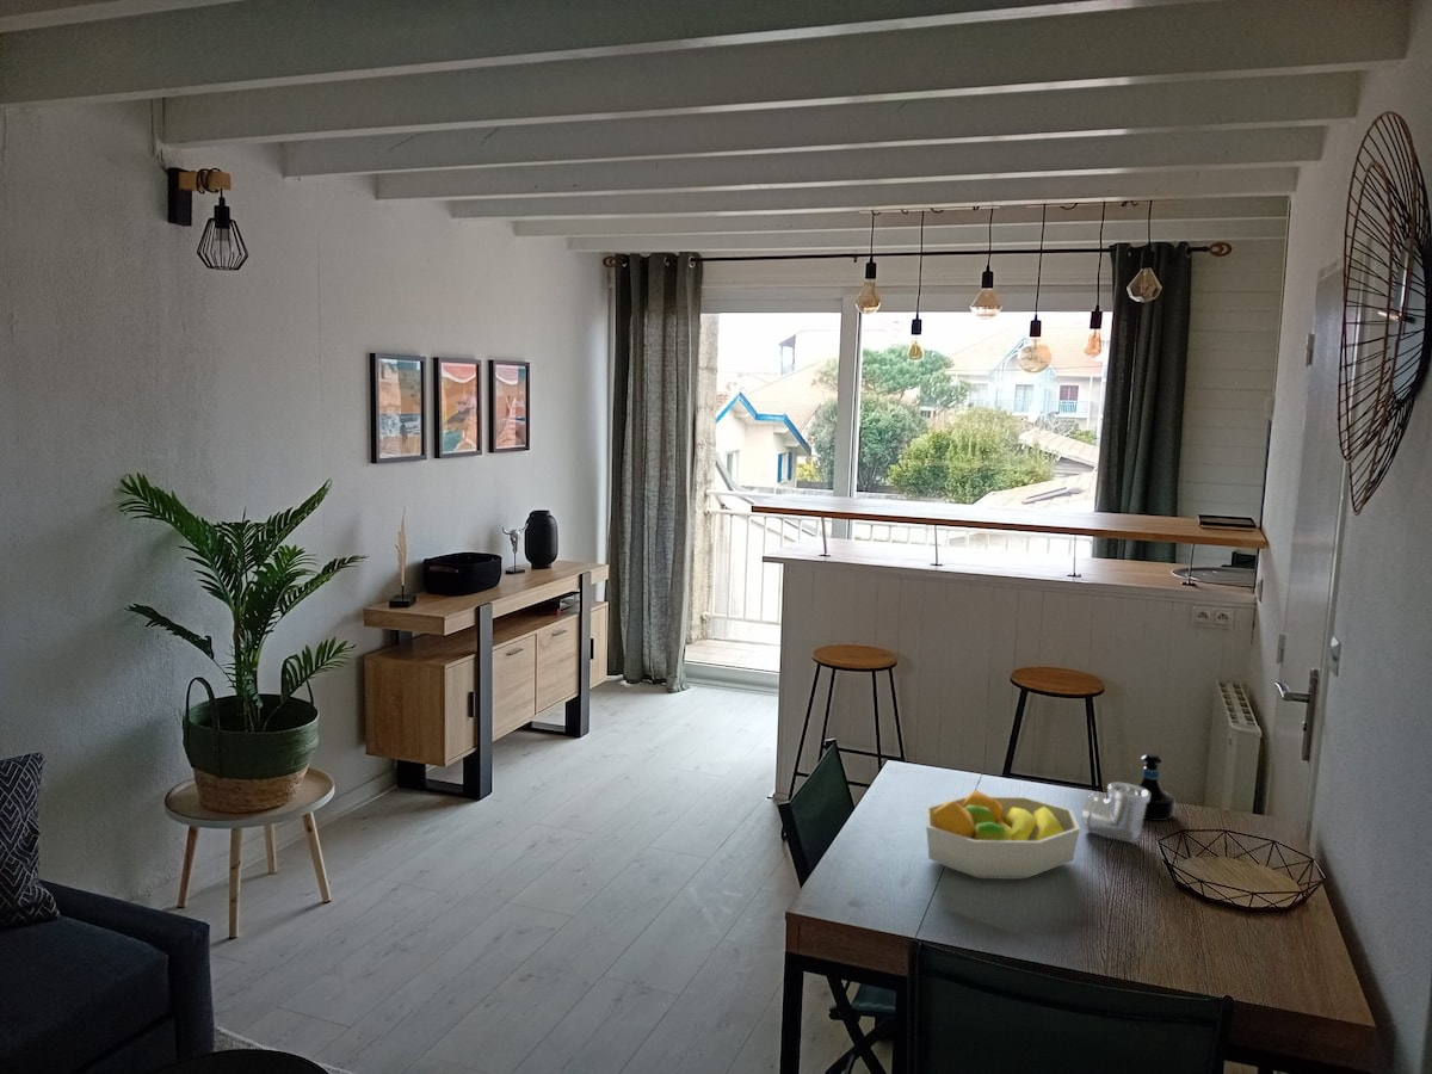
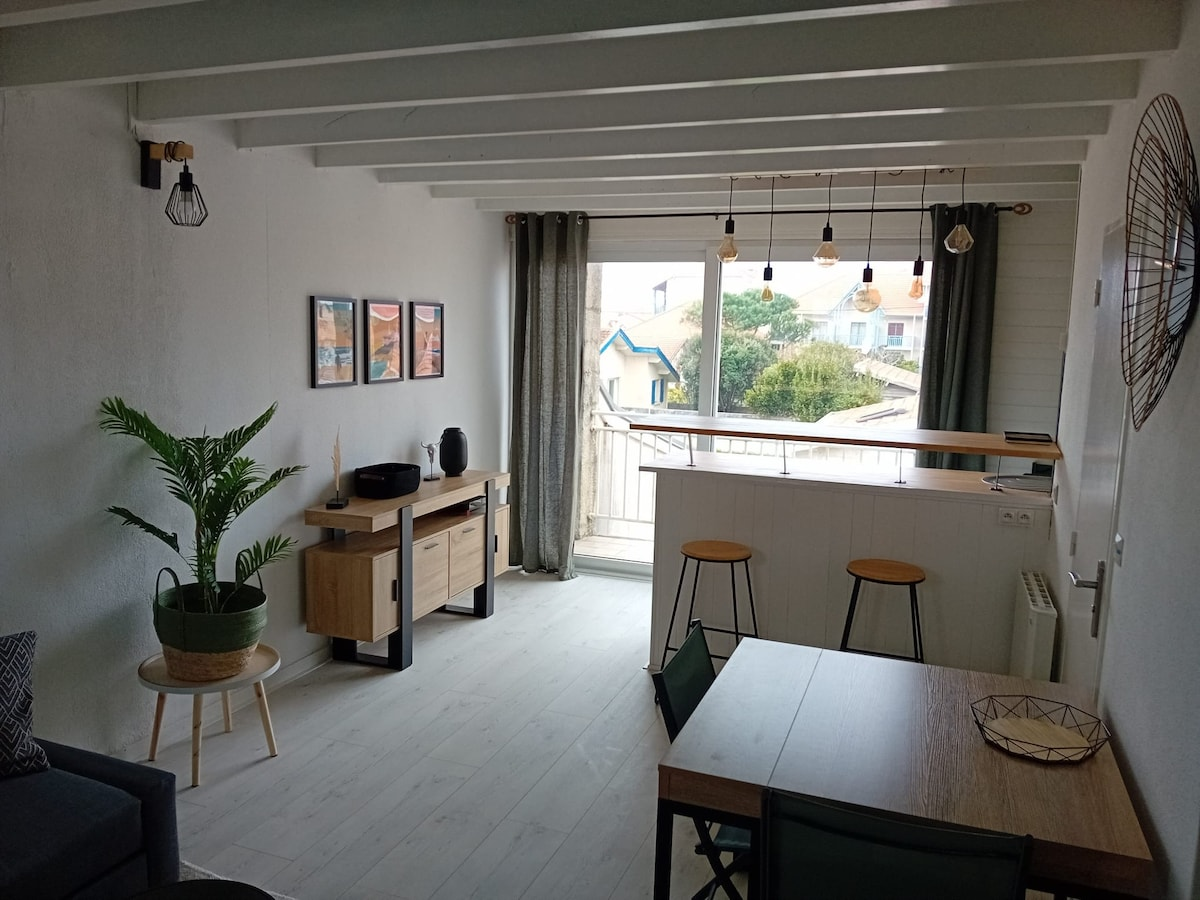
- pipe fitting [1080,780,1150,842]
- fruit bowl [924,789,1081,881]
- tequila bottle [1137,752,1177,822]
